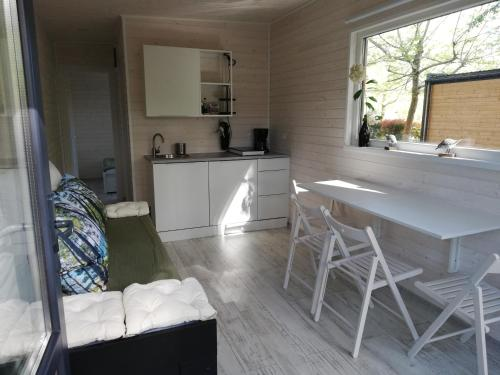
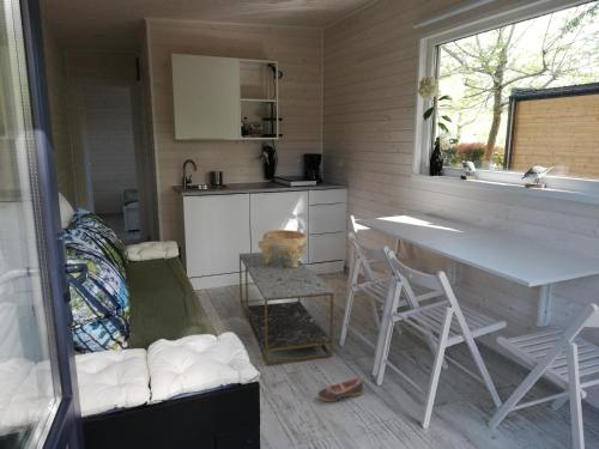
+ shoe [317,376,364,402]
+ decorative bowl [258,229,308,268]
+ coffee table [238,251,334,365]
